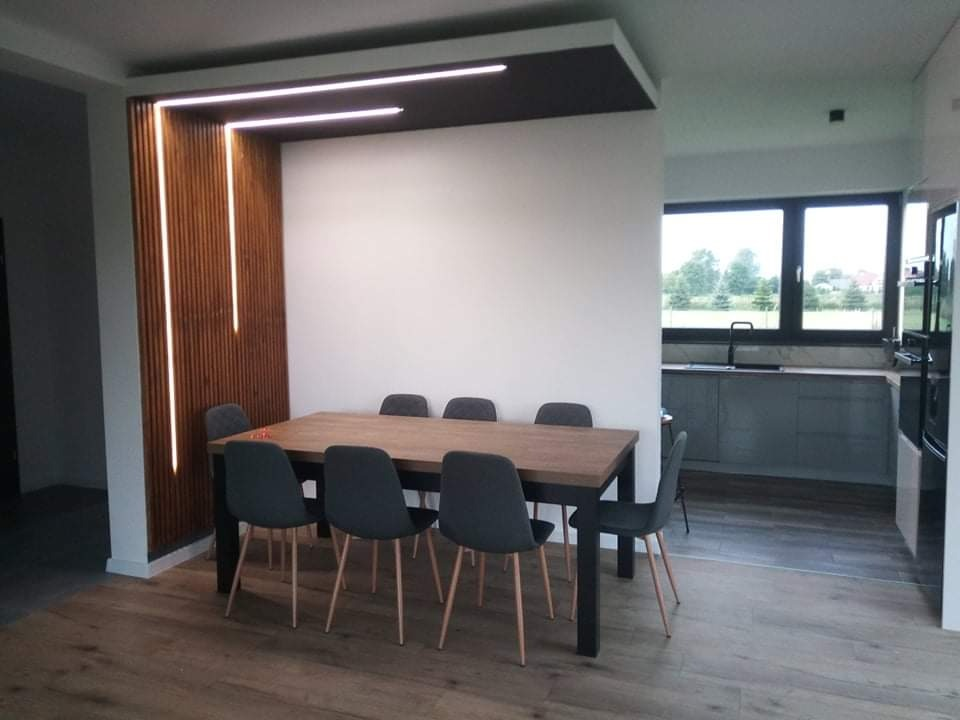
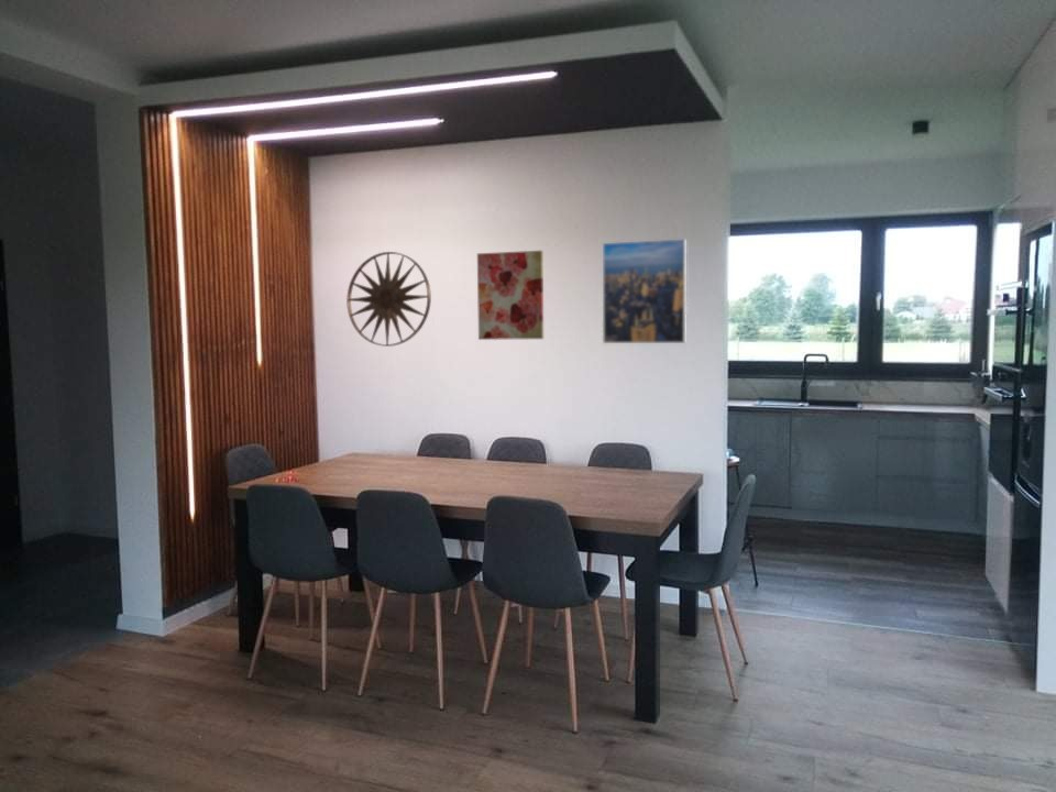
+ wall art [345,251,432,348]
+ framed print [602,238,688,344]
+ wall art [476,250,544,341]
